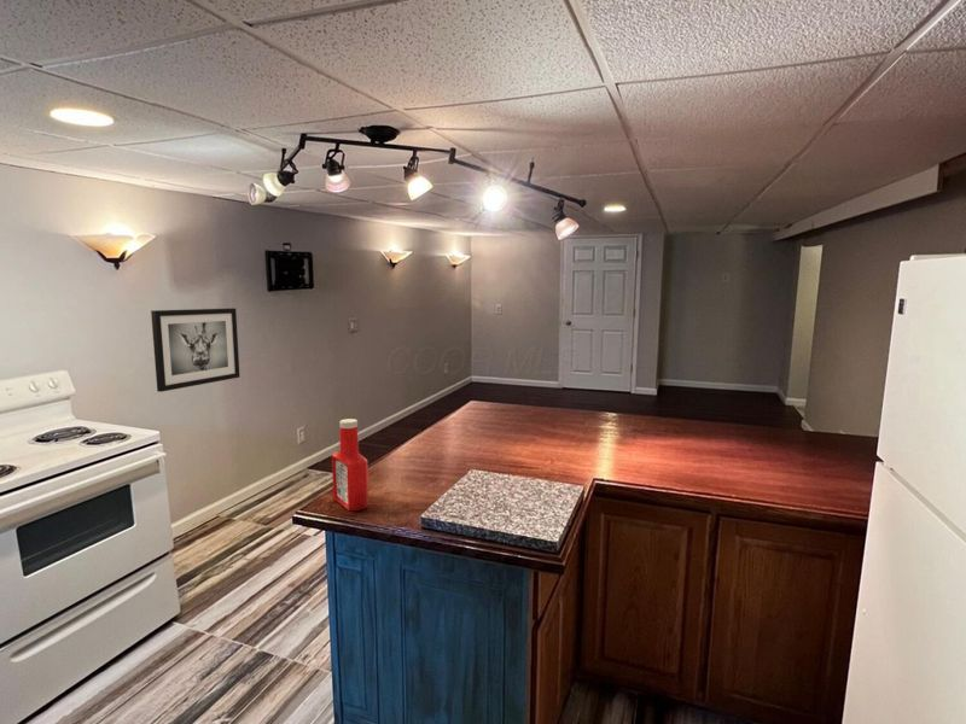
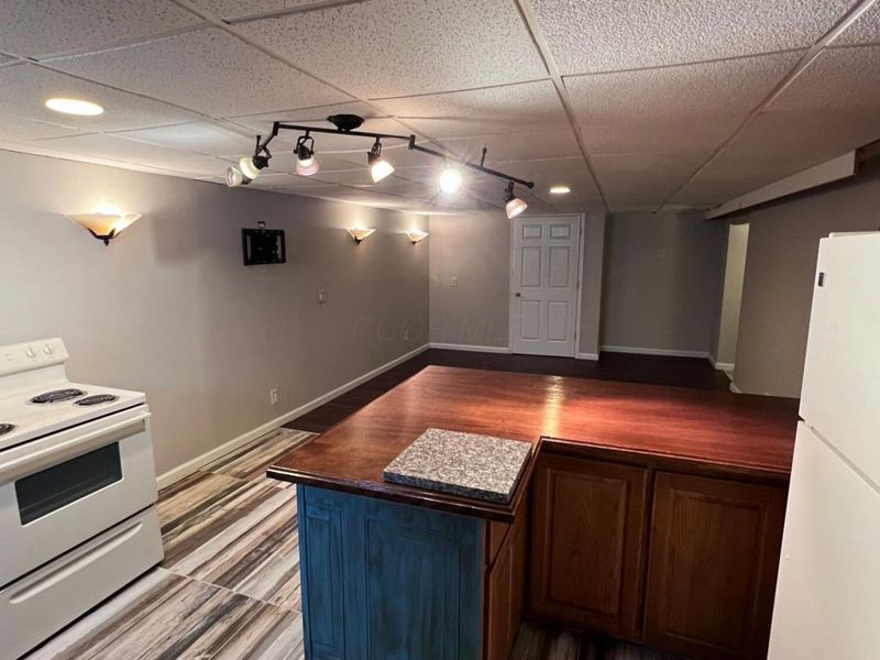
- soap bottle [331,418,369,512]
- wall art [150,308,242,393]
